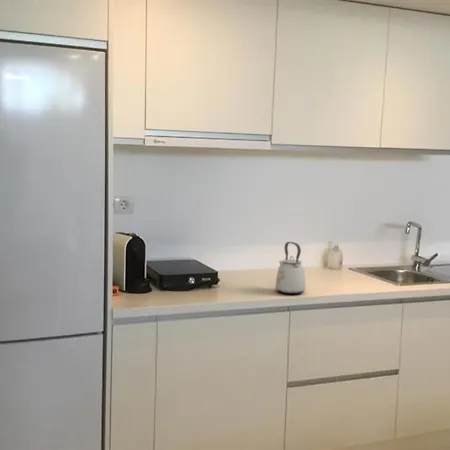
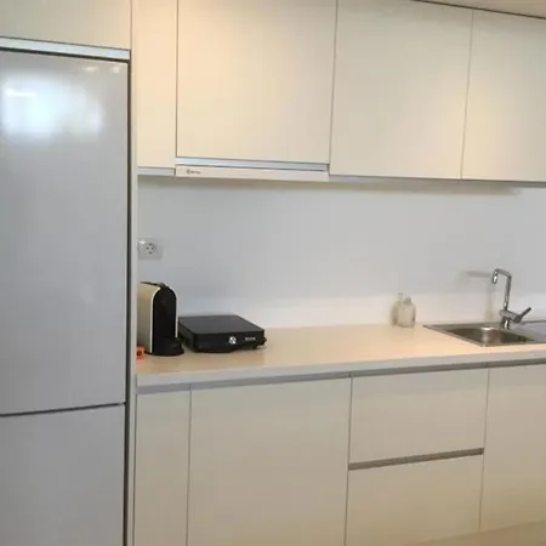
- kettle [274,241,306,295]
